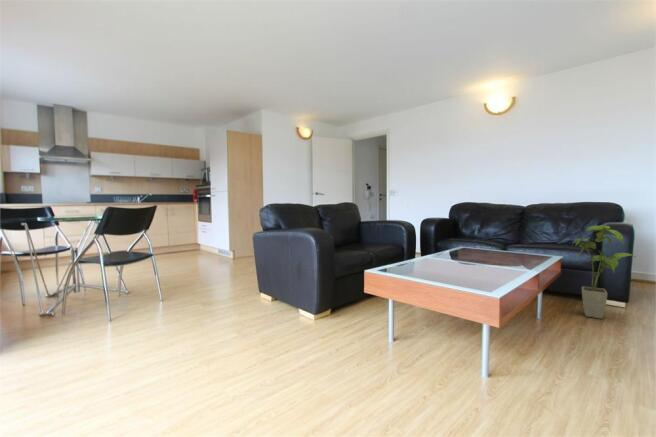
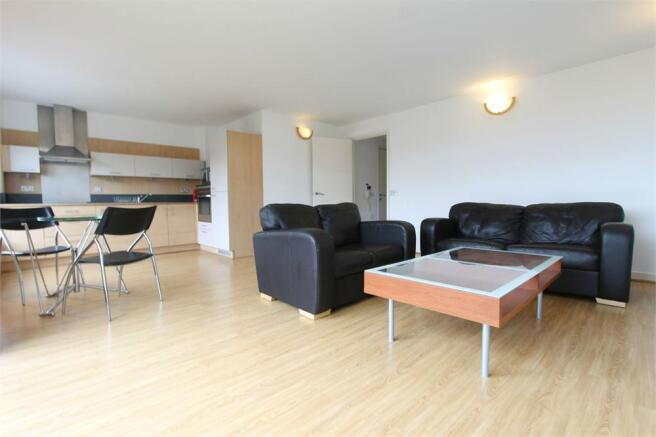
- house plant [571,224,637,320]
